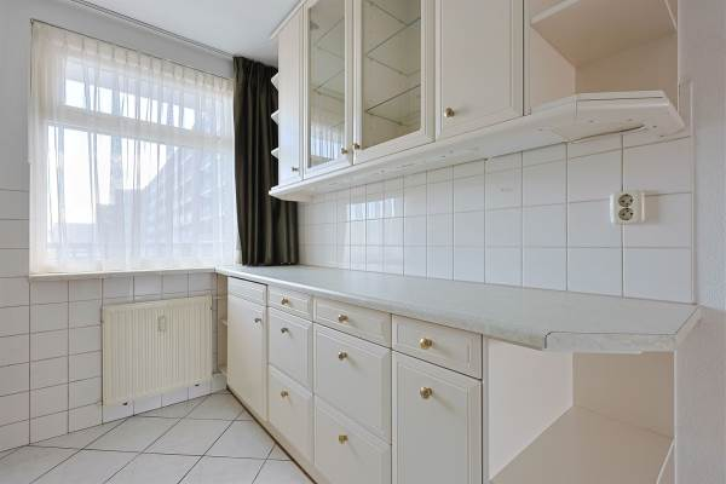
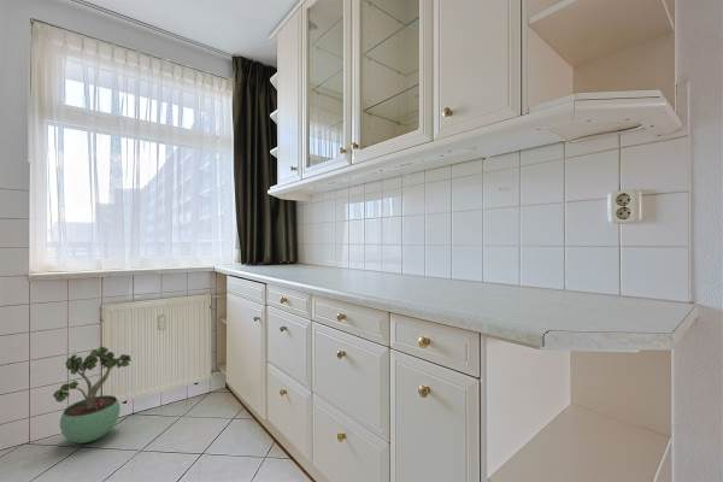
+ potted plant [52,346,133,443]
